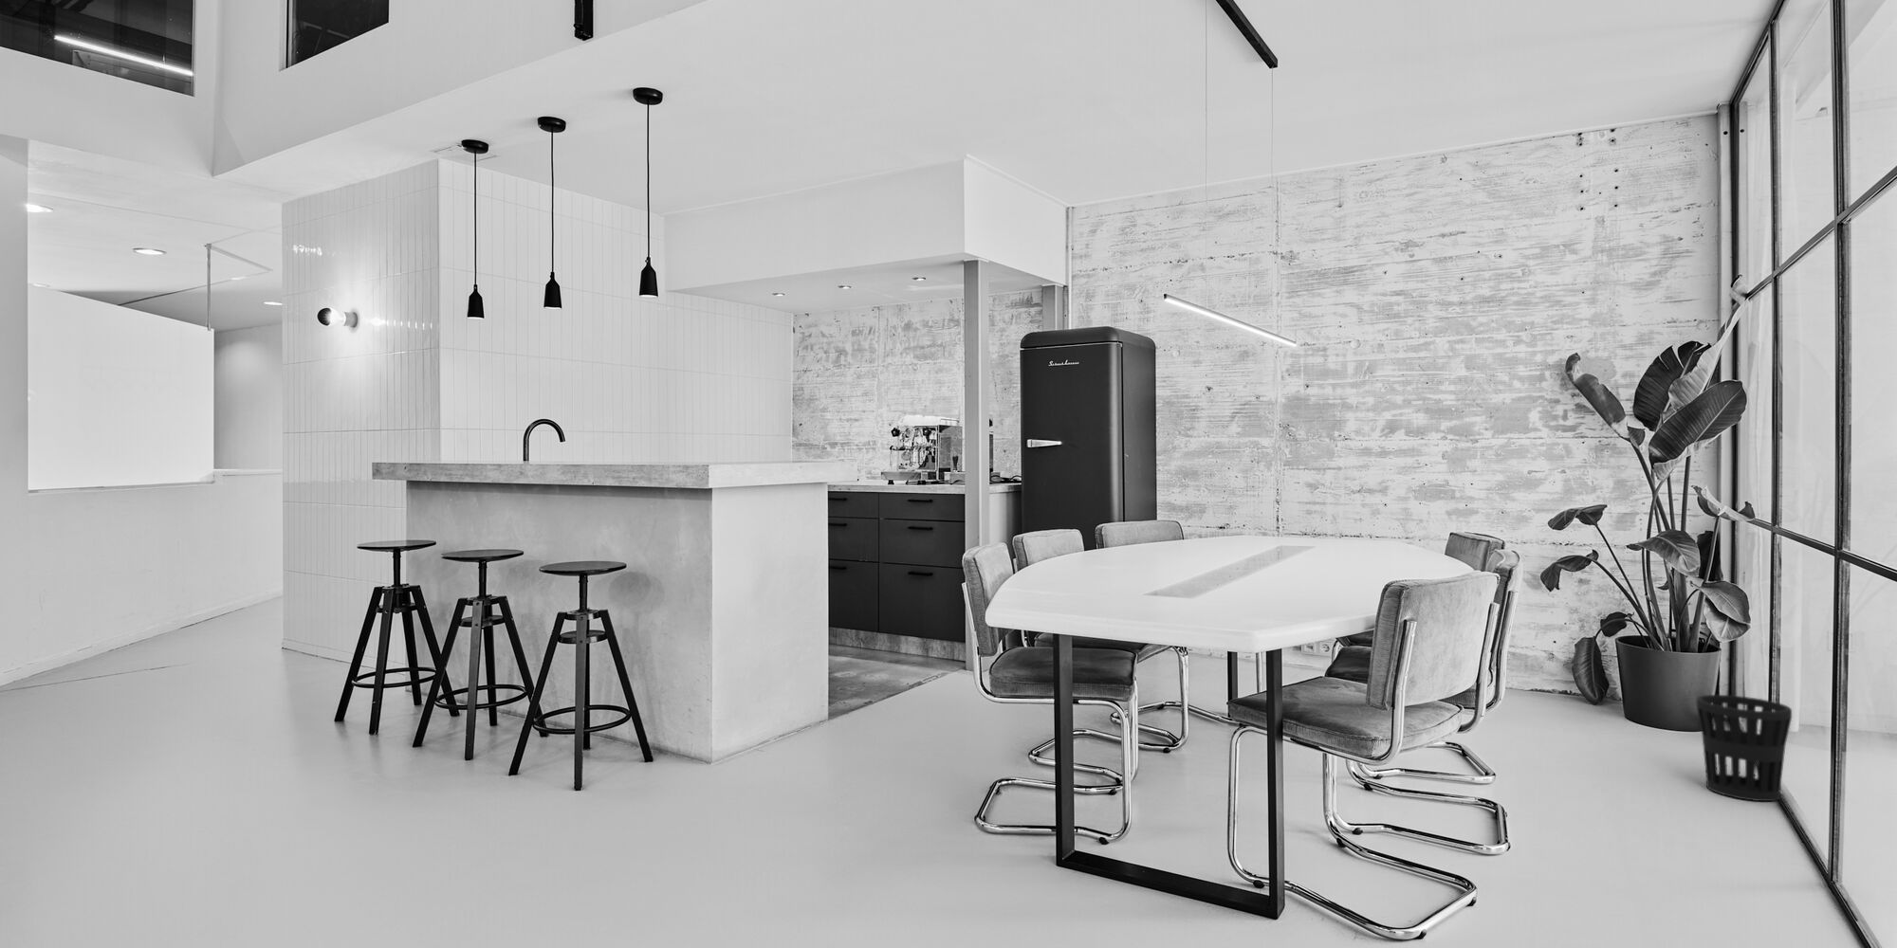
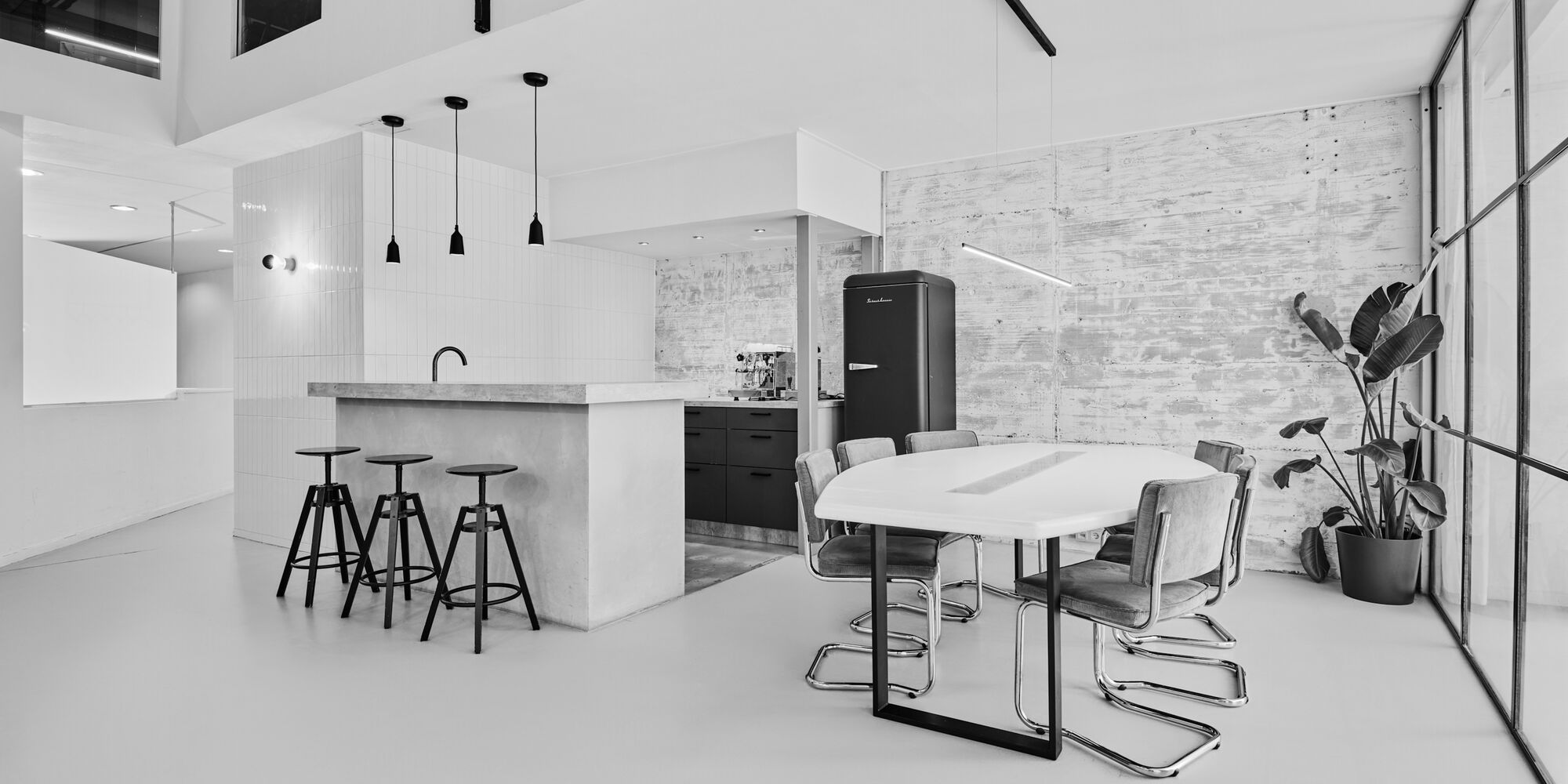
- wastebasket [1696,694,1793,802]
